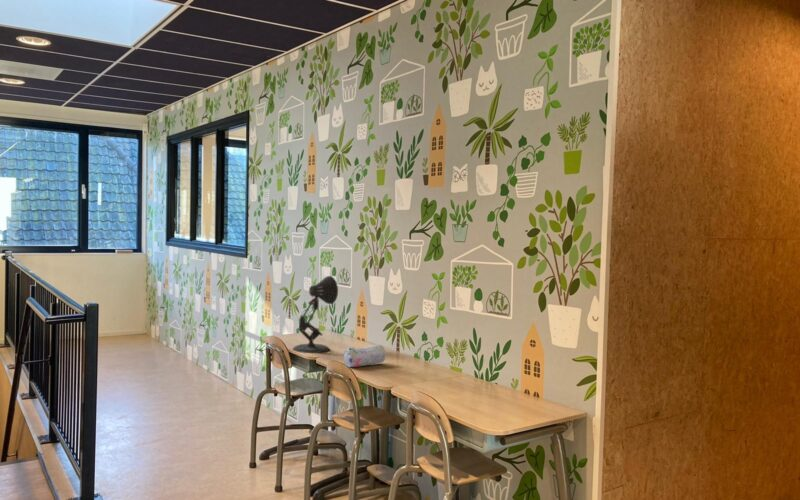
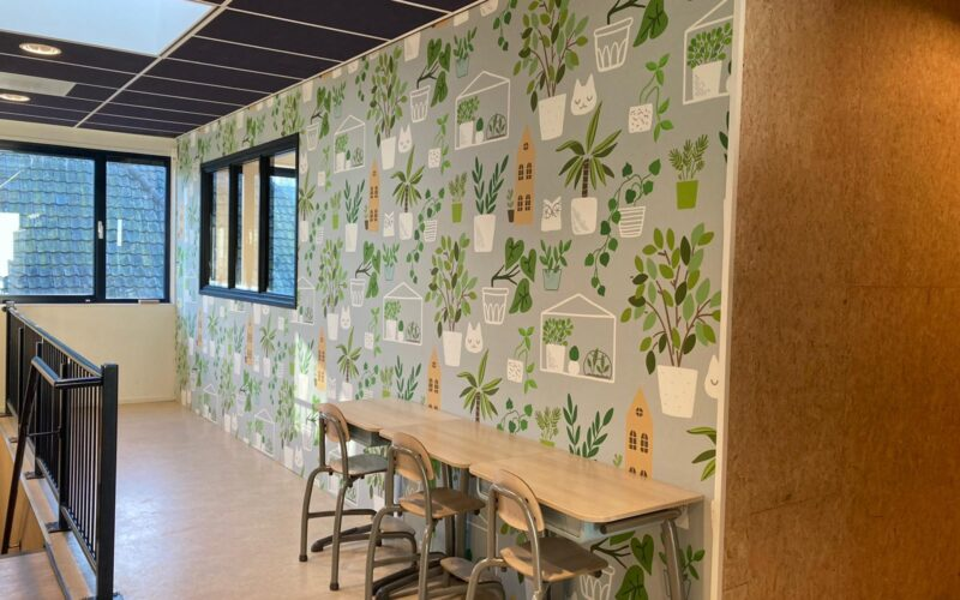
- pencil case [343,344,387,368]
- desk lamp [291,275,339,354]
